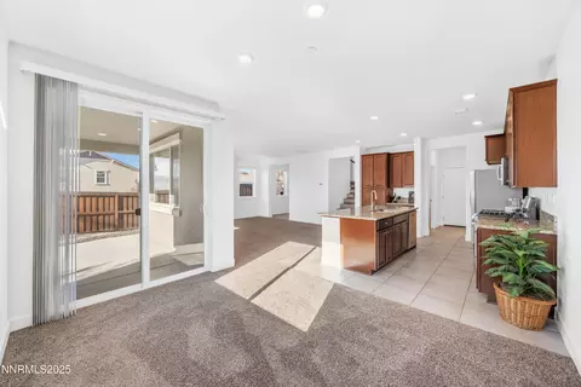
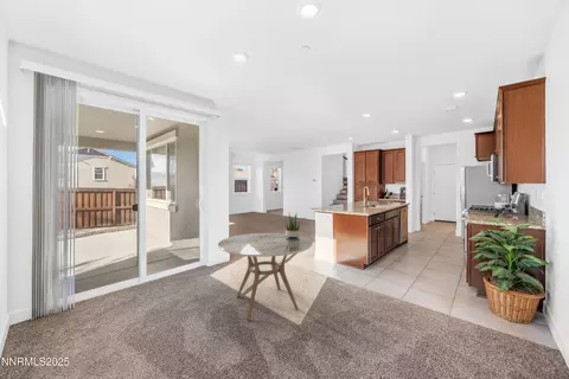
+ dining table [217,232,314,321]
+ potted plant [279,211,305,238]
